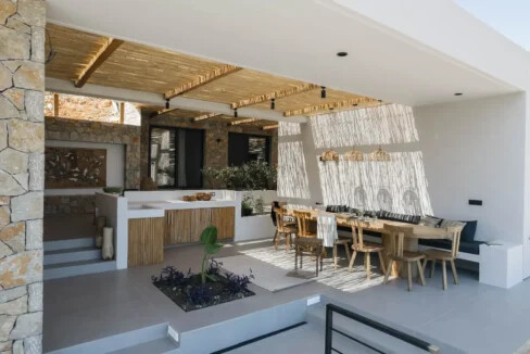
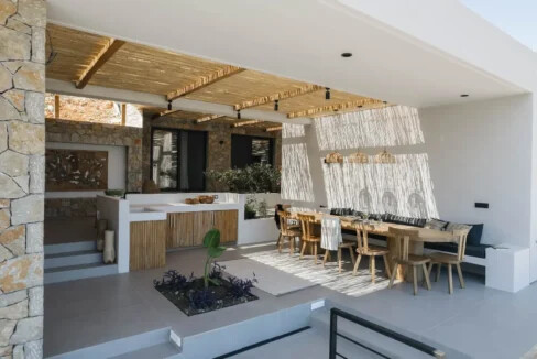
- side table [293,236,325,278]
